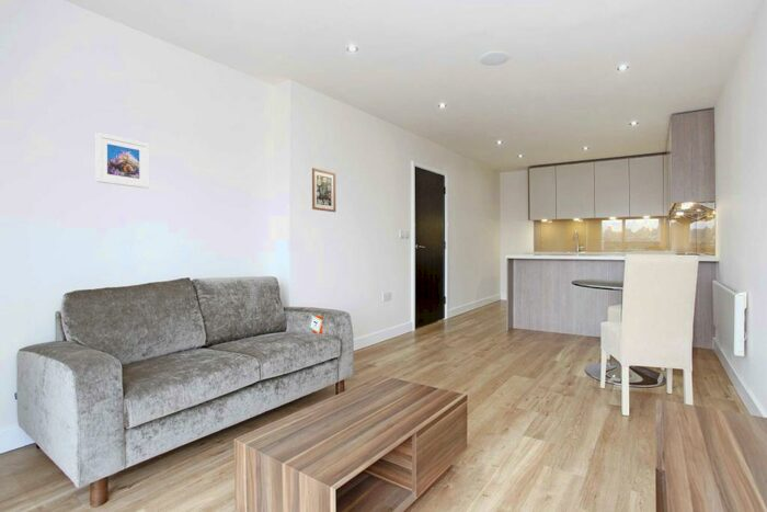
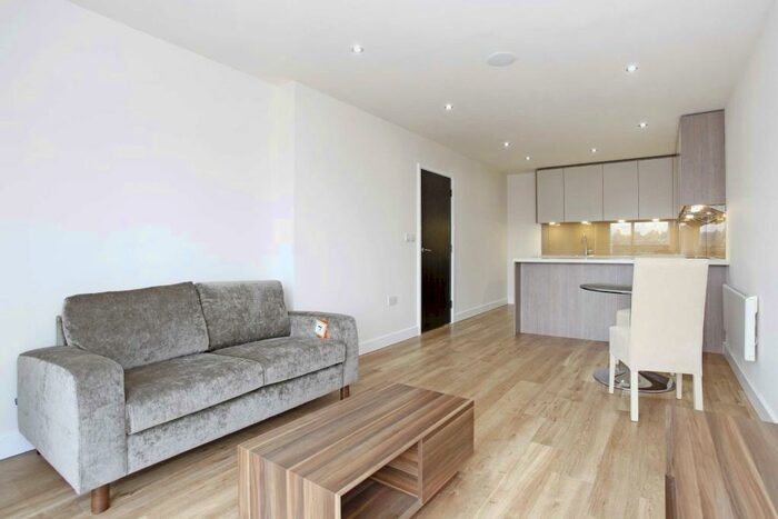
- wall art [311,167,336,214]
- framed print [95,132,150,190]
